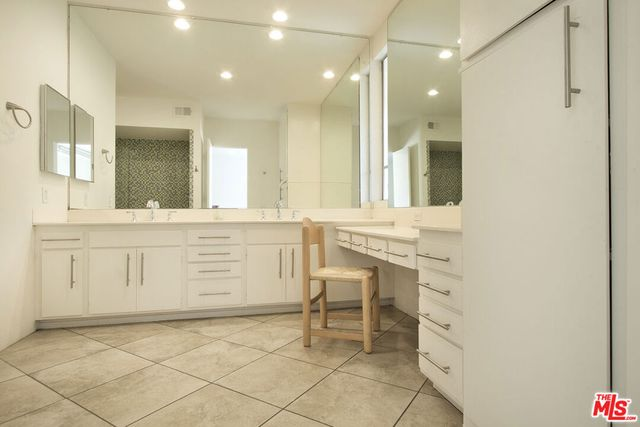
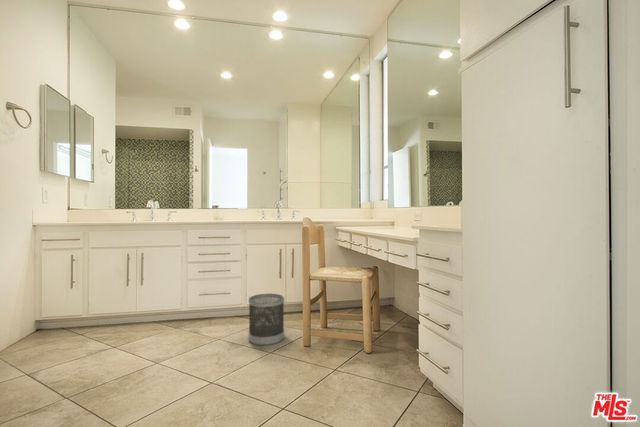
+ wastebasket [248,293,285,346]
